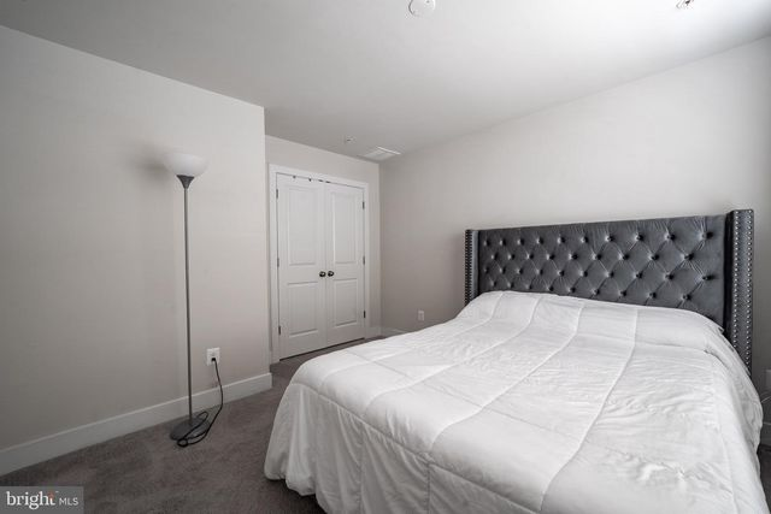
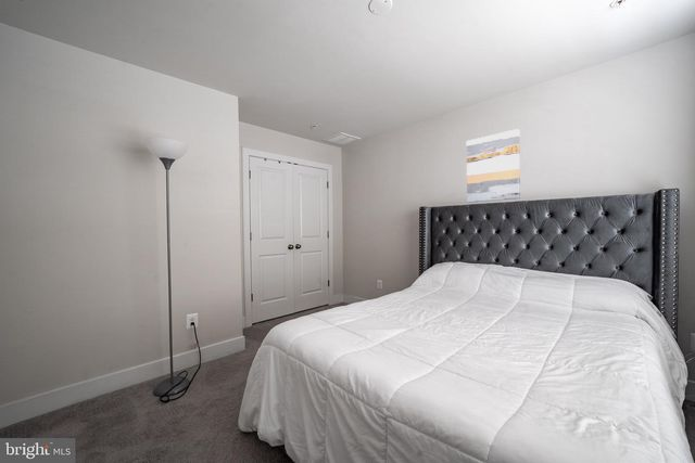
+ wall art [466,128,521,204]
